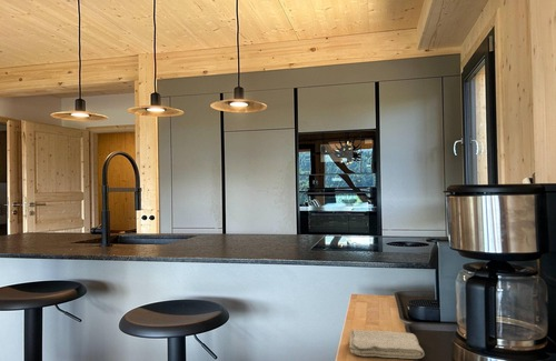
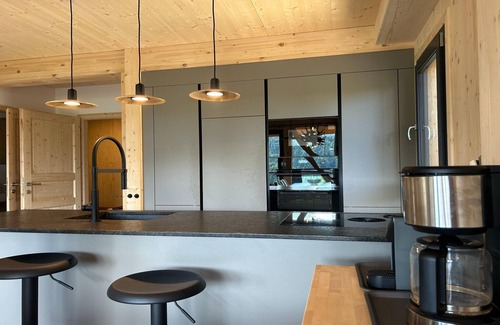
- washcloth [348,329,426,360]
